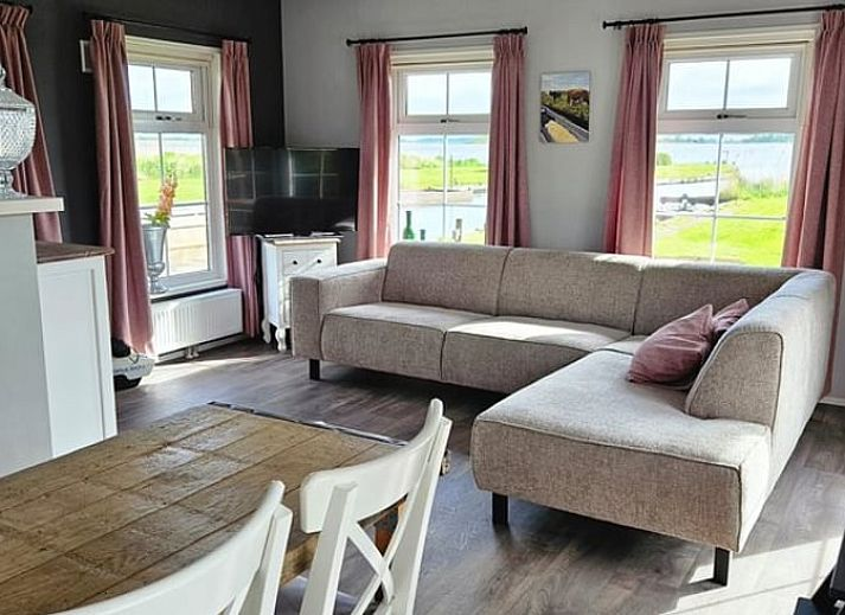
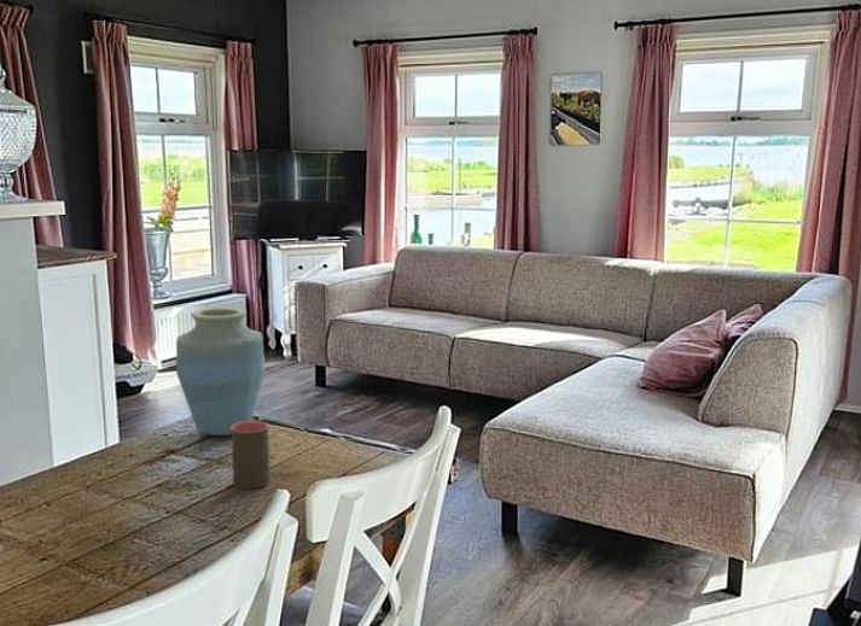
+ cup [231,420,272,490]
+ vase [175,306,266,437]
